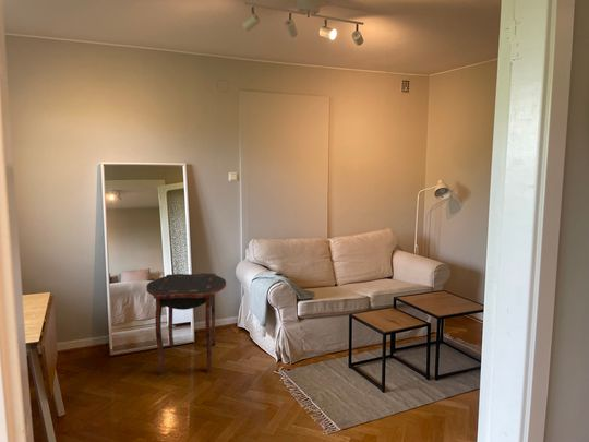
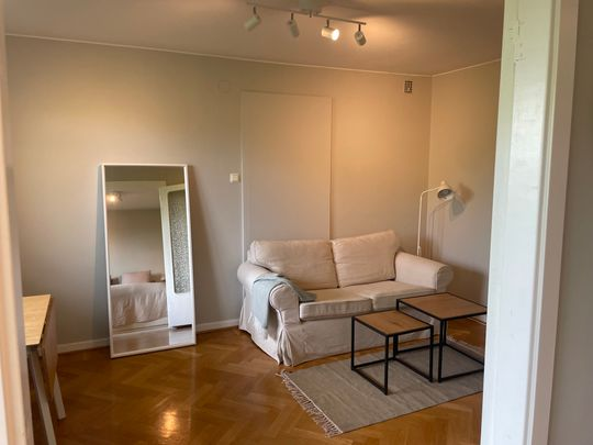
- side table [145,273,227,377]
